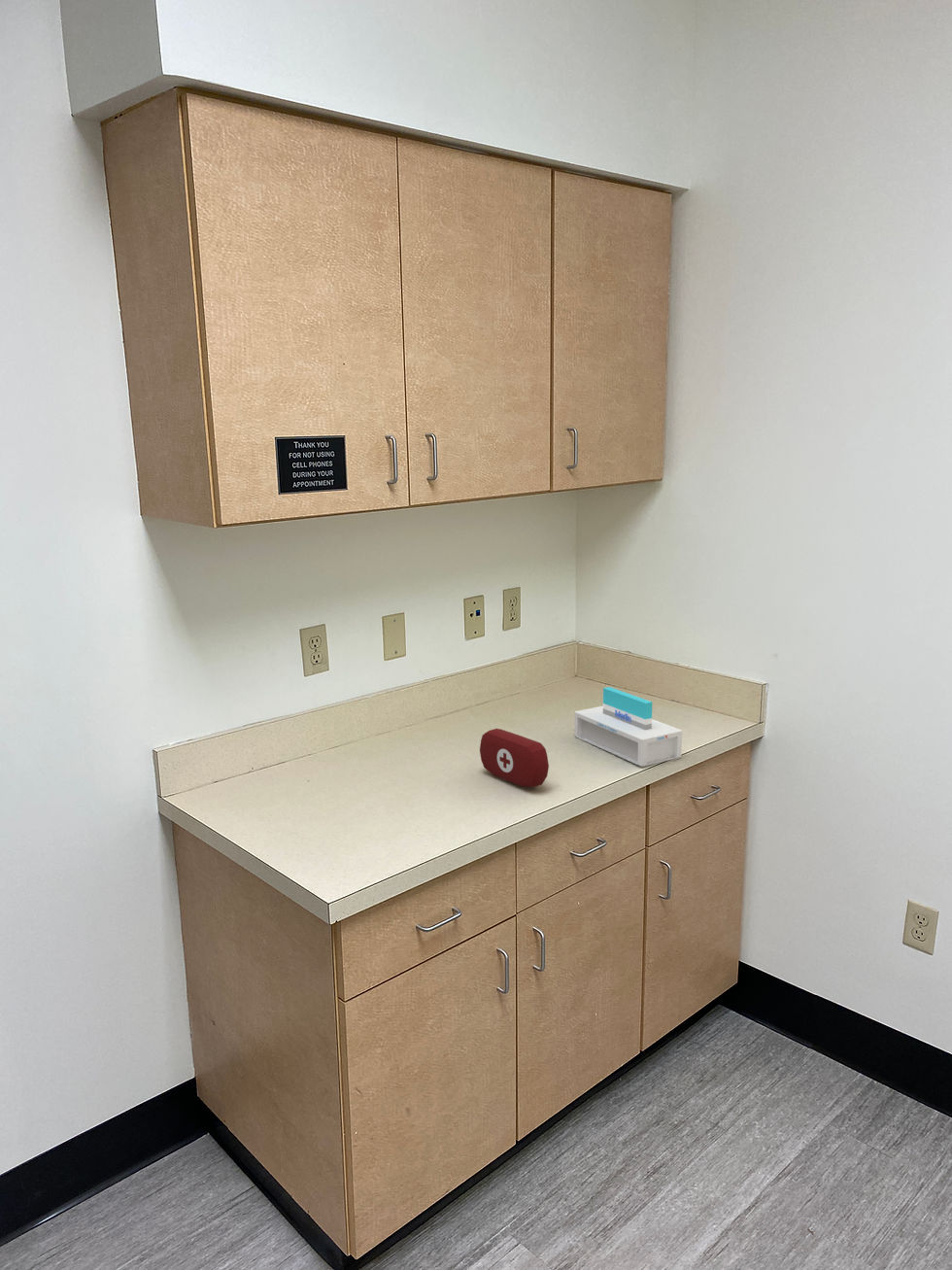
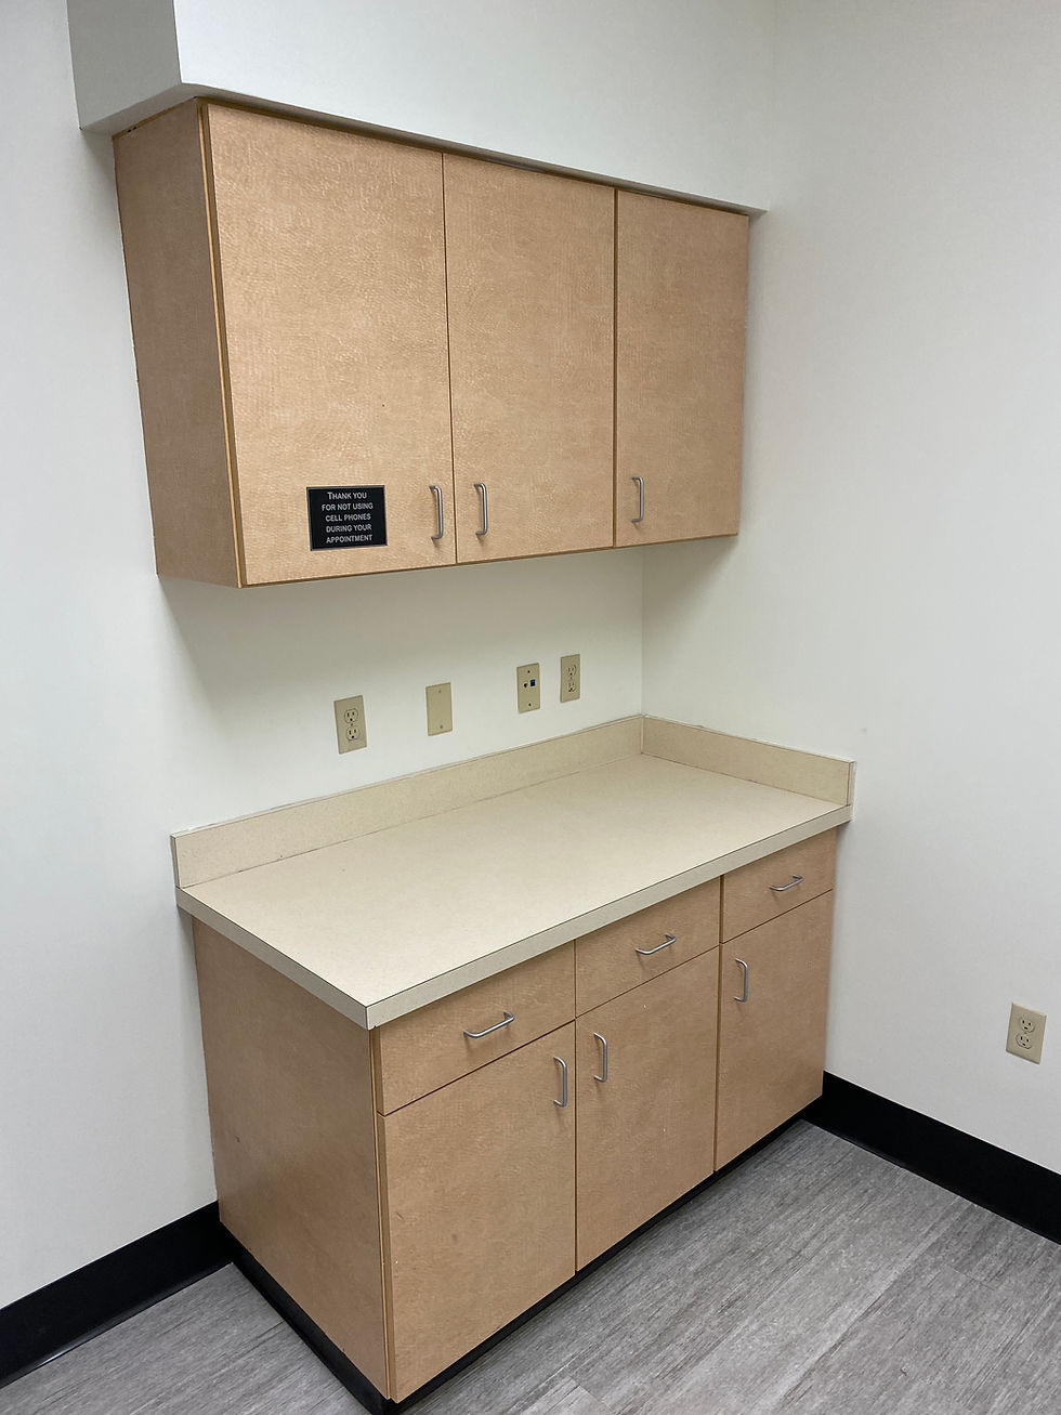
- first aid kit [479,728,550,788]
- tissue box [574,686,683,768]
